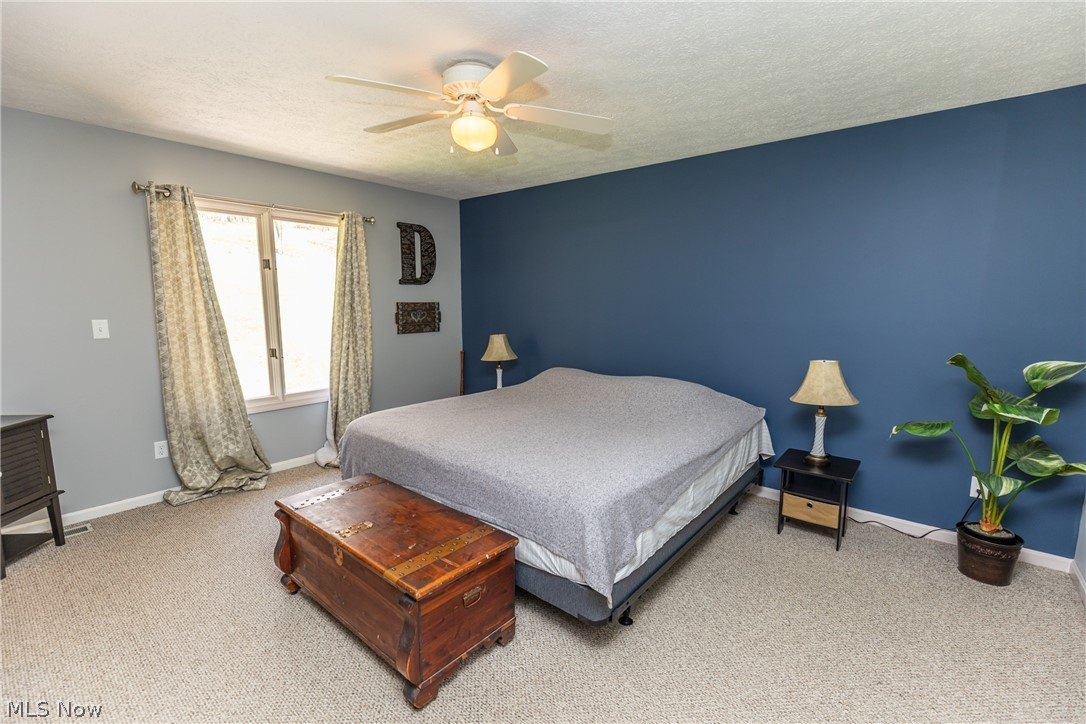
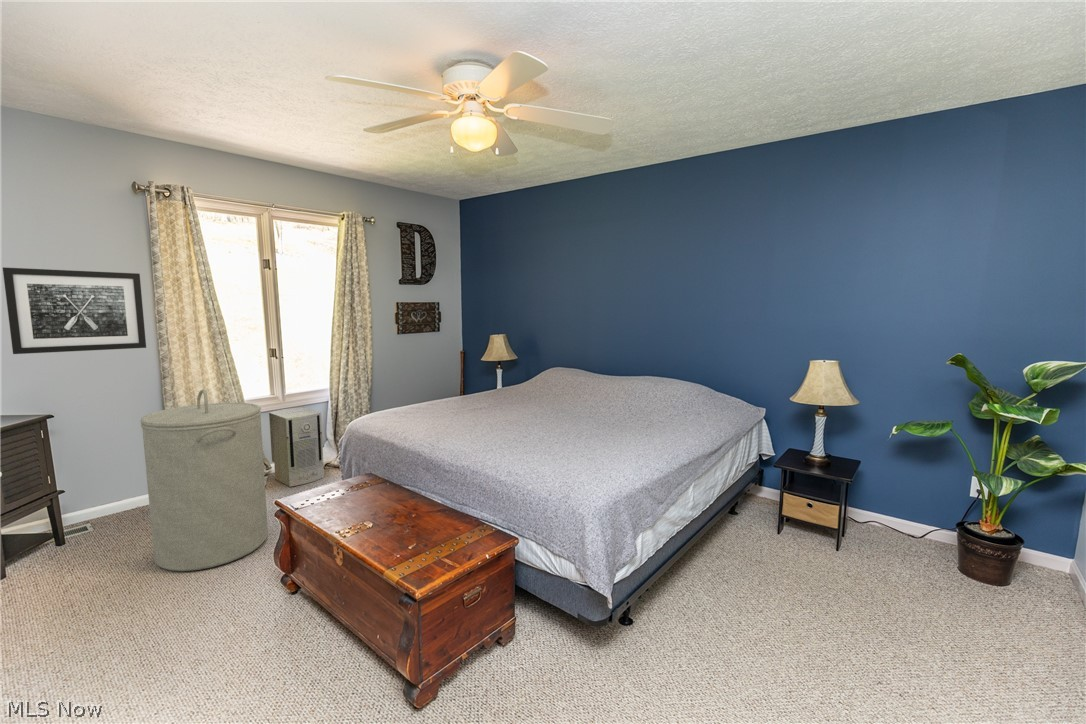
+ laundry hamper [140,389,269,572]
+ wall art [2,266,147,355]
+ air purifier [268,406,325,488]
